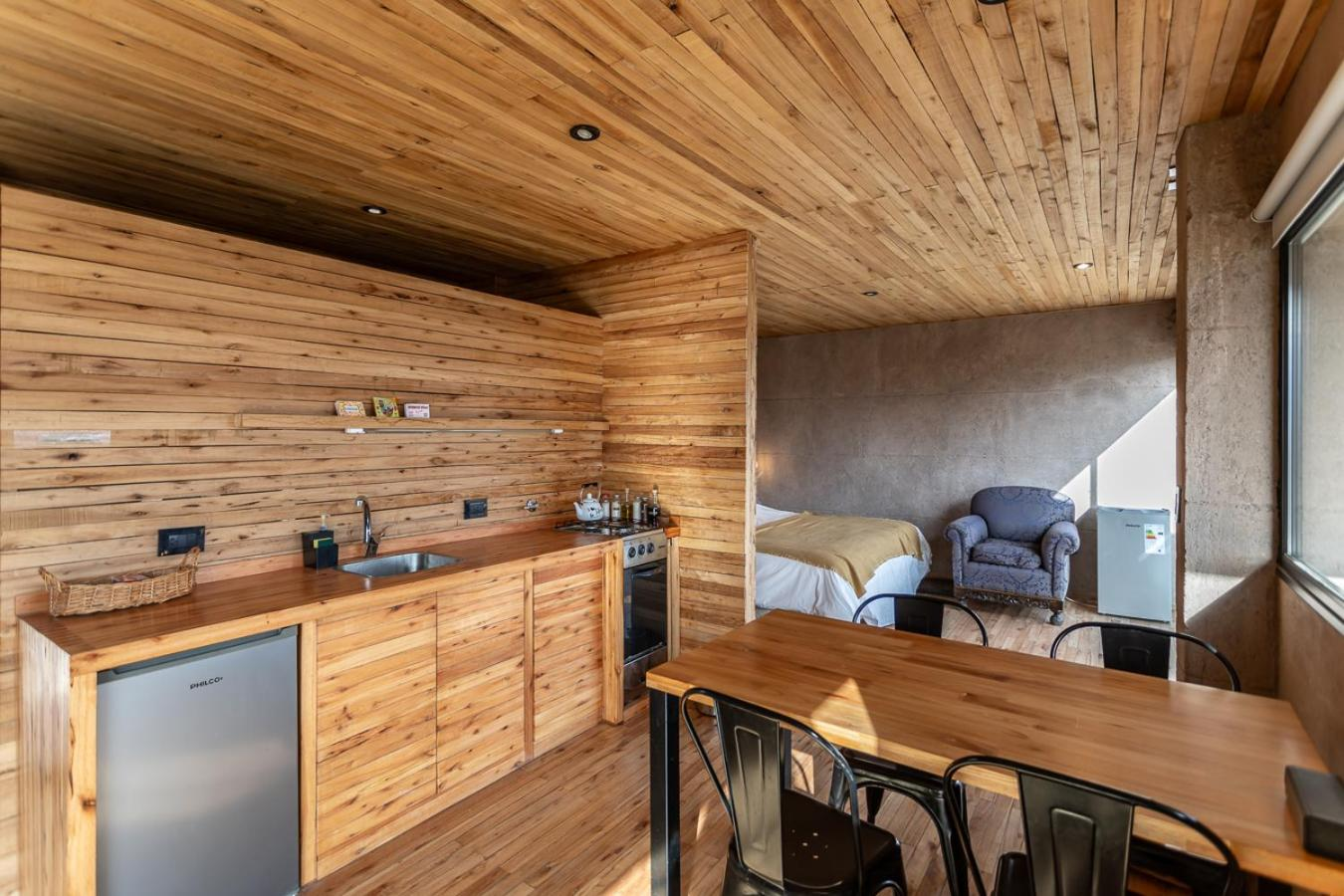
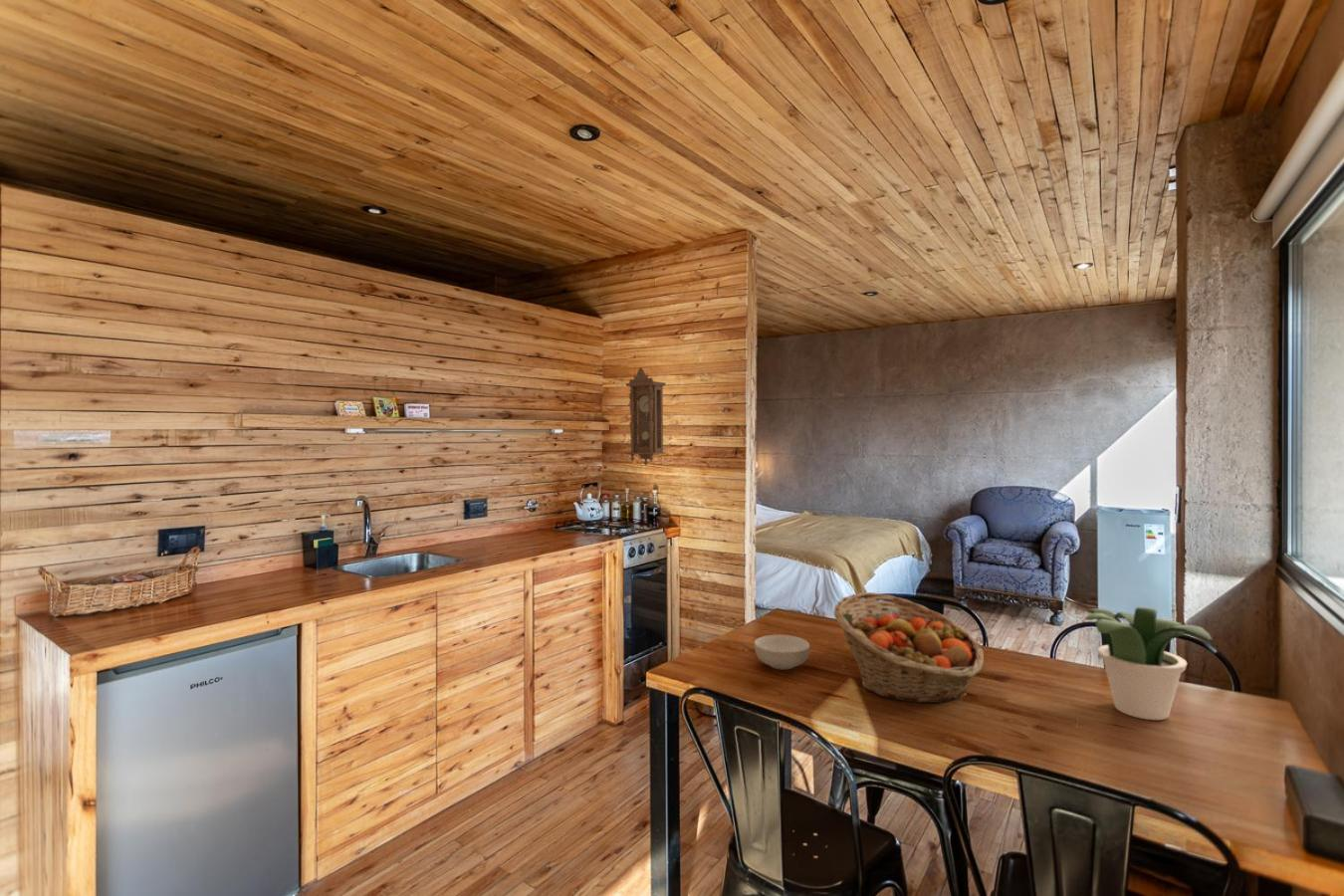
+ pendulum clock [624,366,667,467]
+ potted plant [1082,606,1214,721]
+ cereal bowl [754,634,810,671]
+ fruit basket [833,591,985,704]
